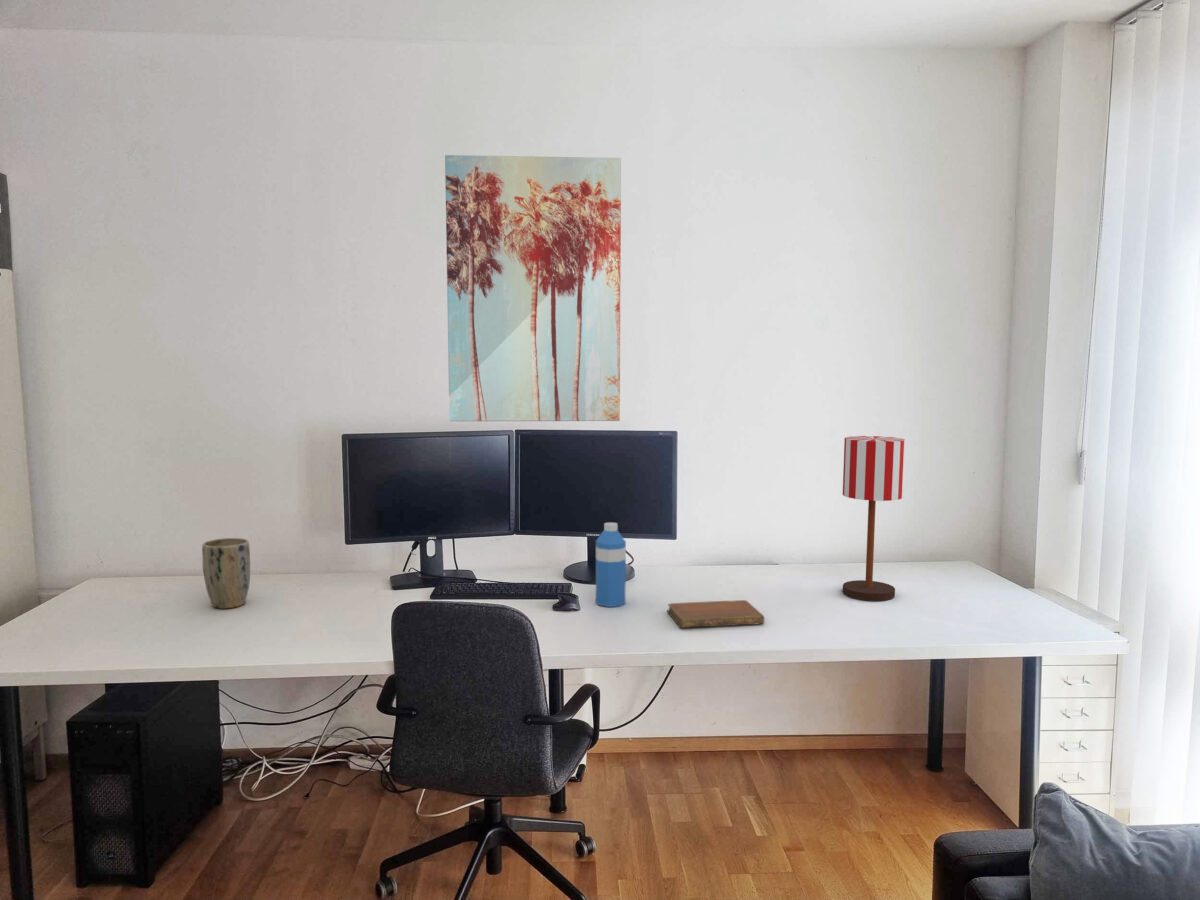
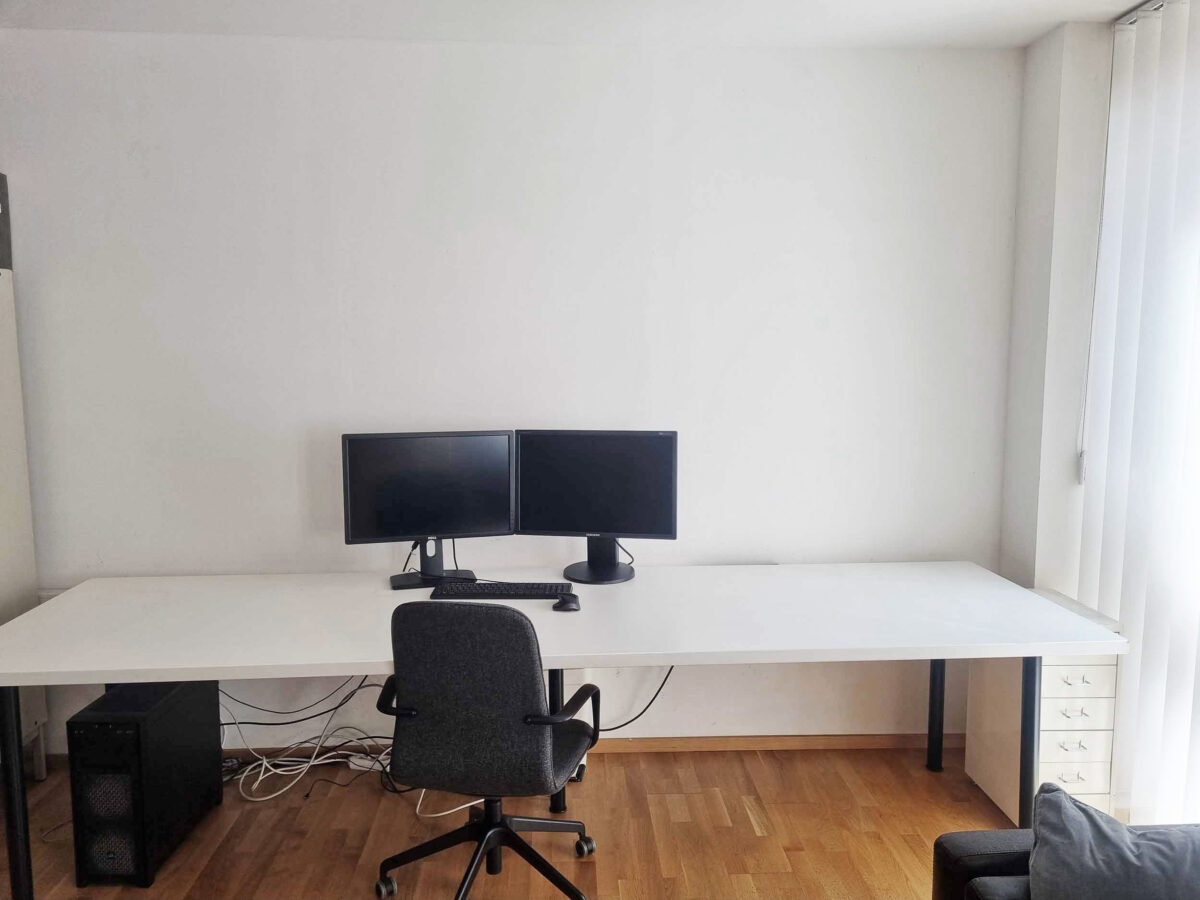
- plant pot [201,537,251,610]
- water bottle [595,521,627,608]
- notebook [666,599,765,629]
- table lamp [842,435,906,602]
- wall art [444,154,622,422]
